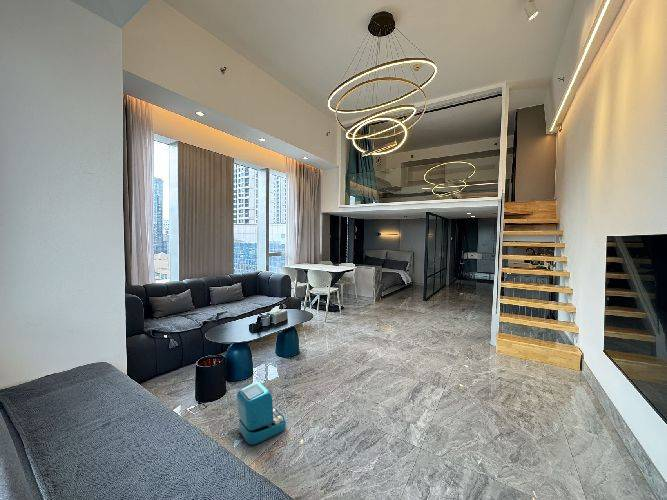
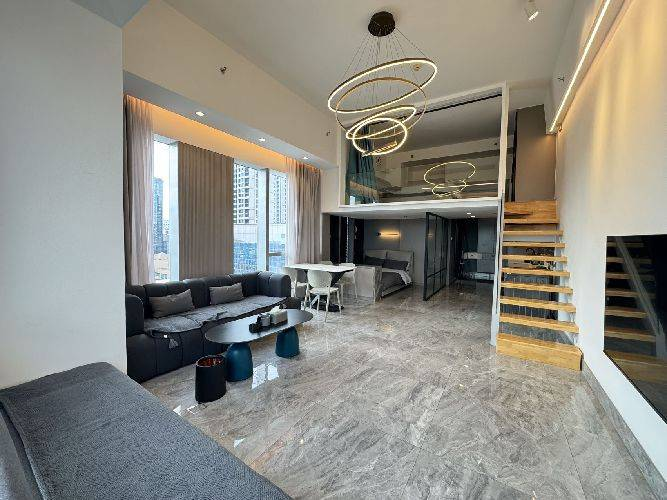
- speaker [236,380,287,446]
